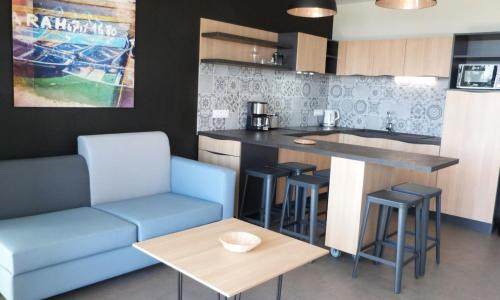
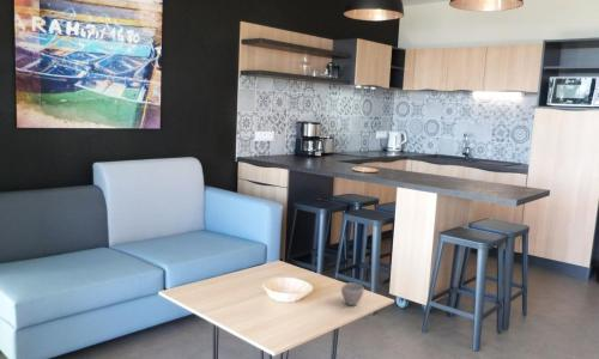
+ cup [340,281,365,306]
